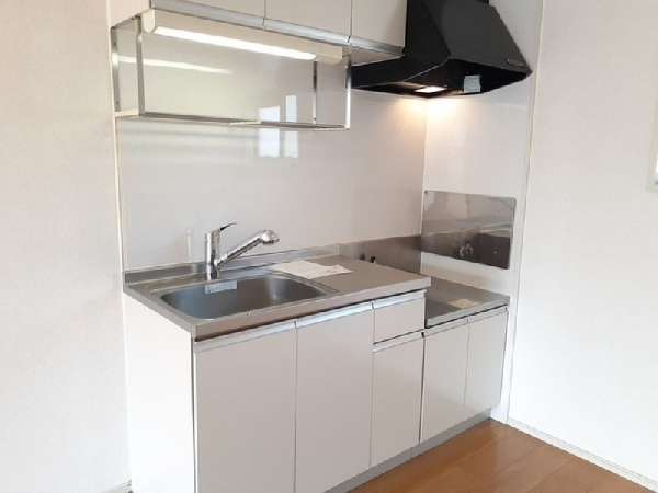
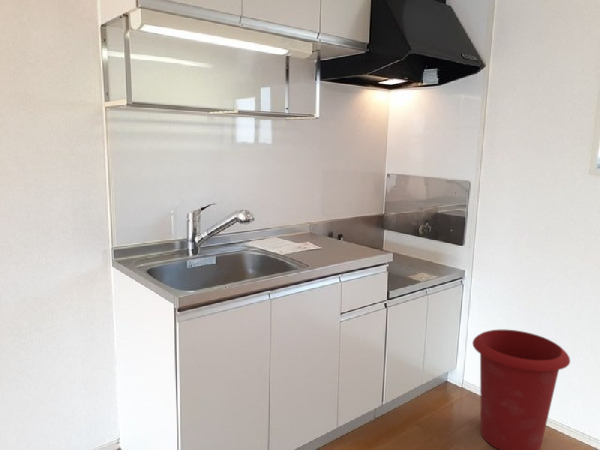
+ waste bin [472,329,571,450]
